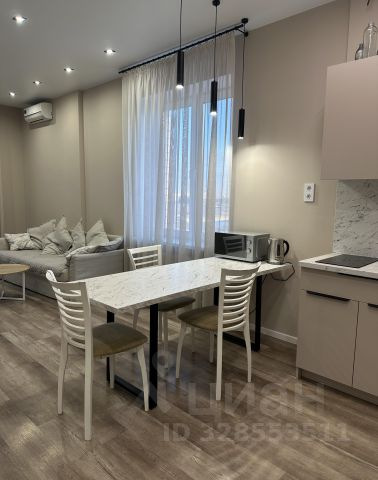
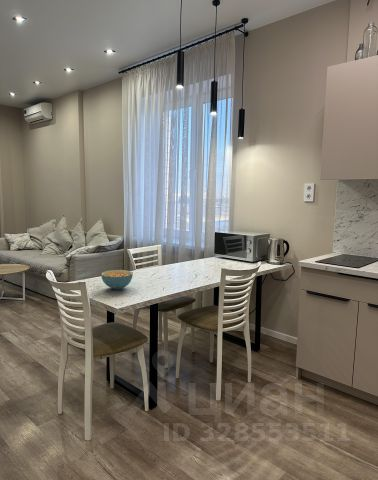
+ cereal bowl [100,269,134,290]
